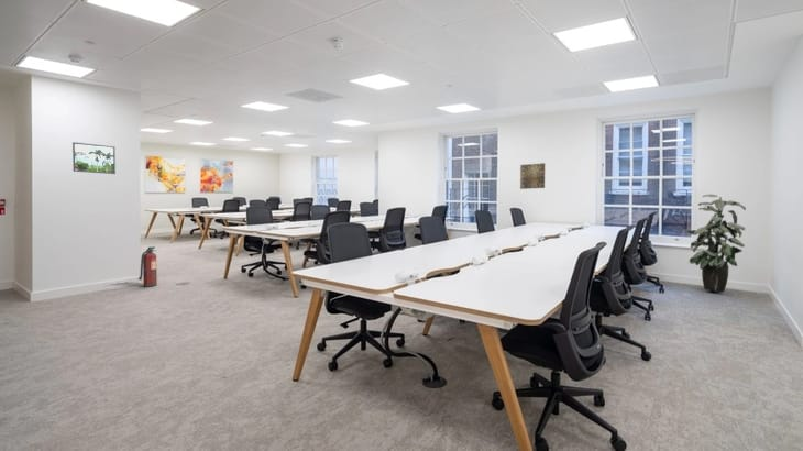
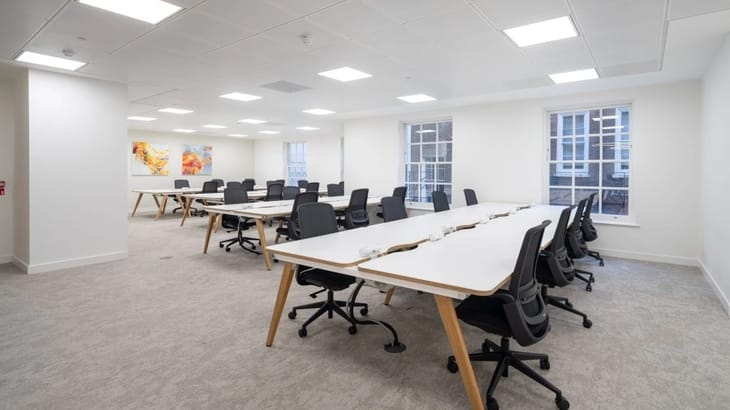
- indoor plant [685,194,747,293]
- wall art [519,162,546,190]
- fire extinguisher [138,245,158,288]
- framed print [72,141,117,175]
